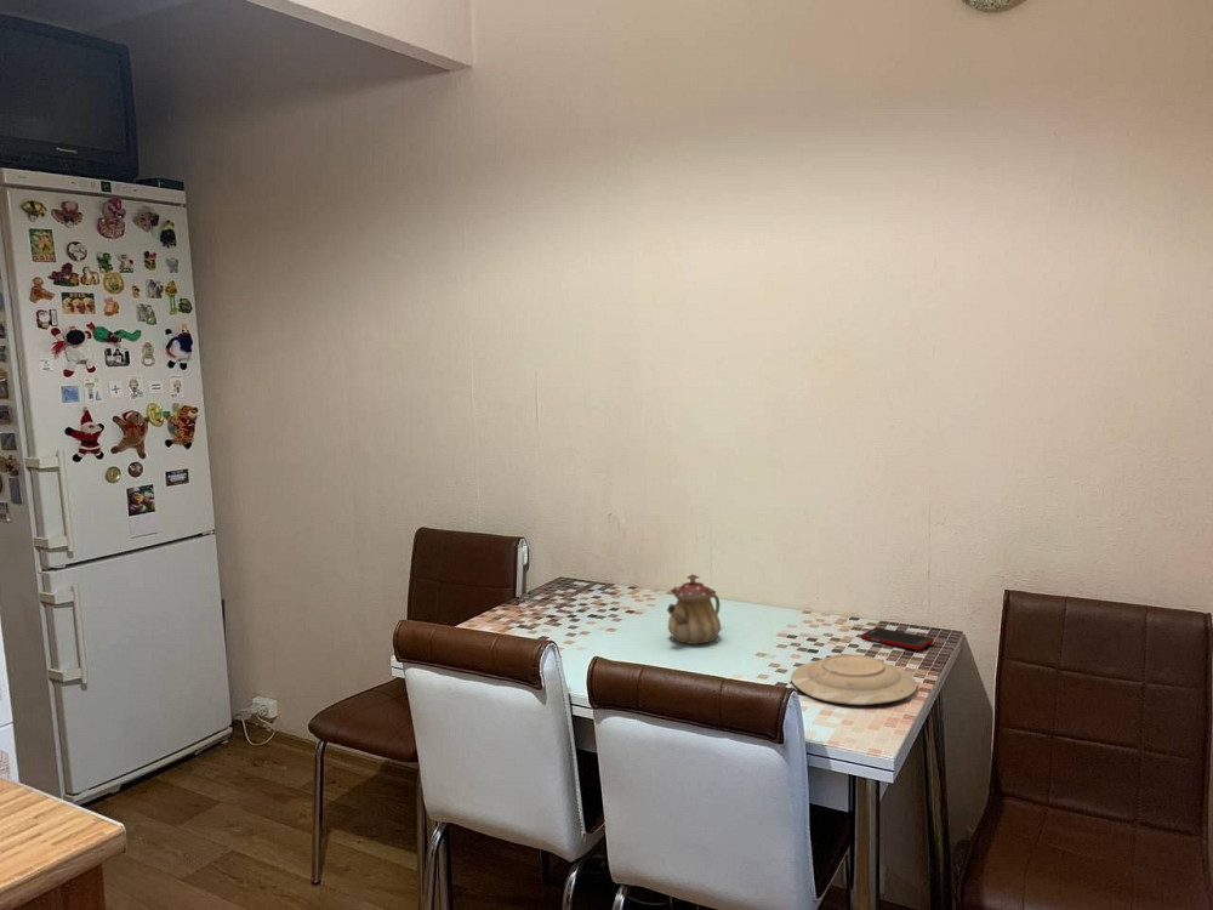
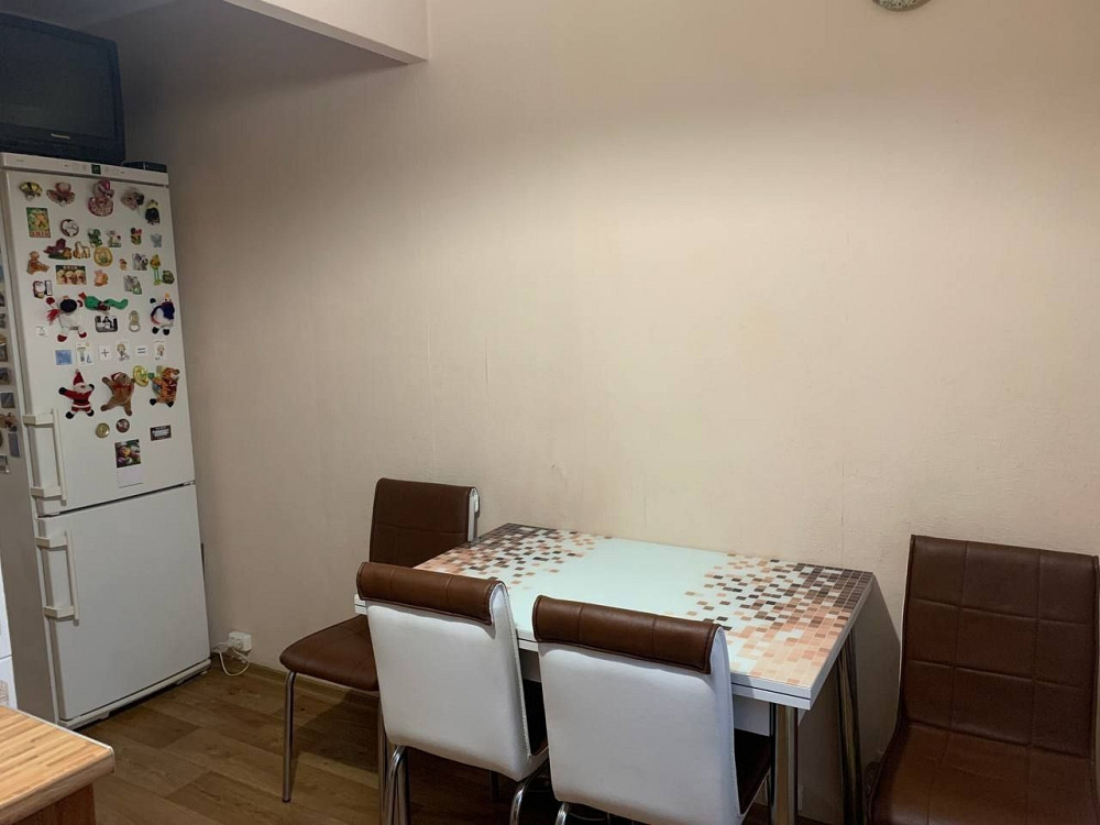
- cell phone [860,626,935,650]
- teapot [666,573,722,645]
- plate [790,653,918,706]
